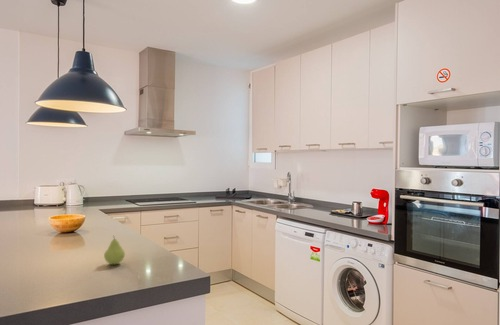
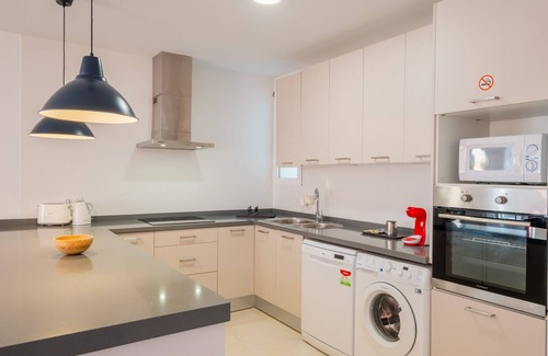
- fruit [103,235,126,265]
